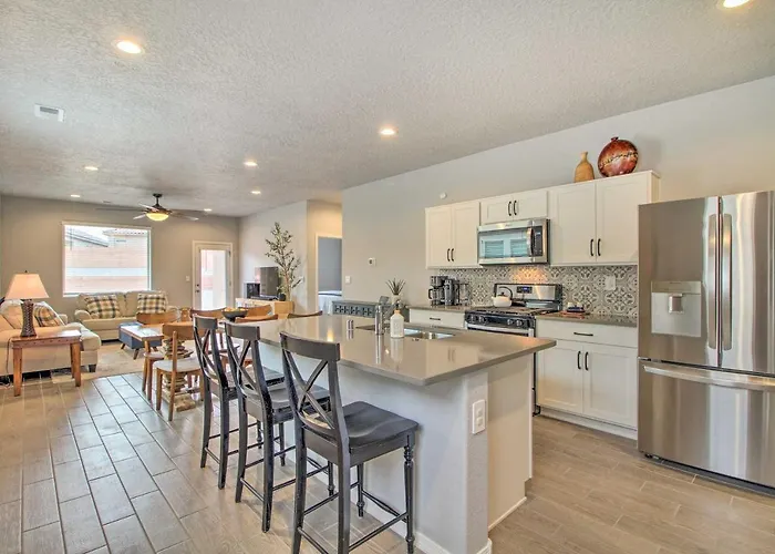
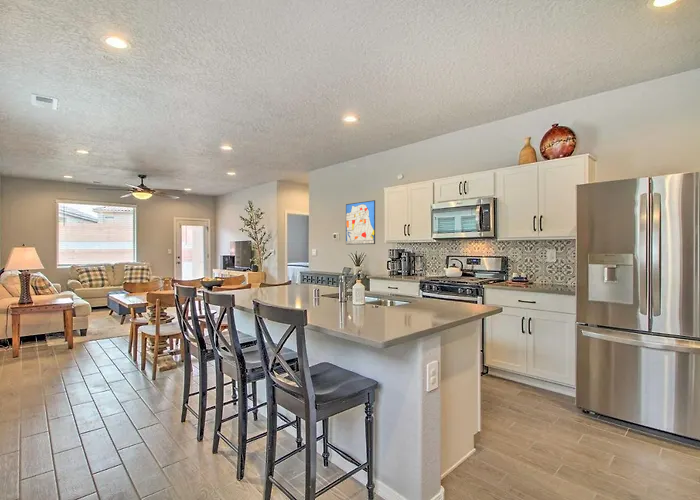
+ wall art [345,199,376,245]
